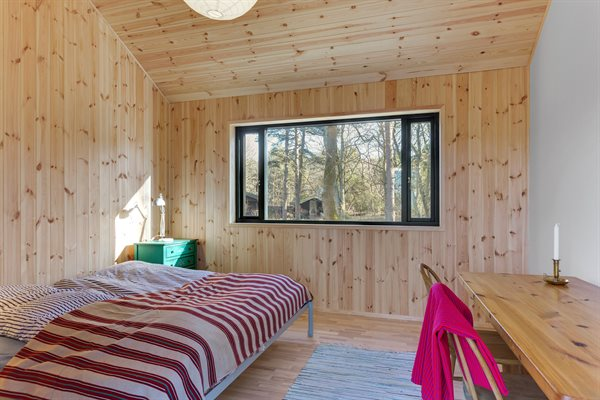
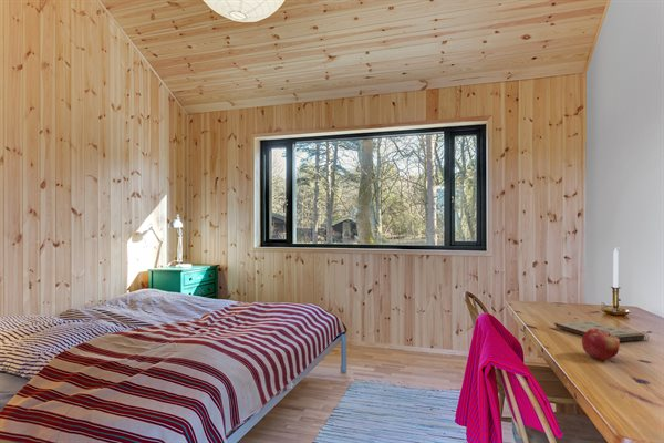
+ notepad [553,320,650,344]
+ fruit [581,329,621,361]
